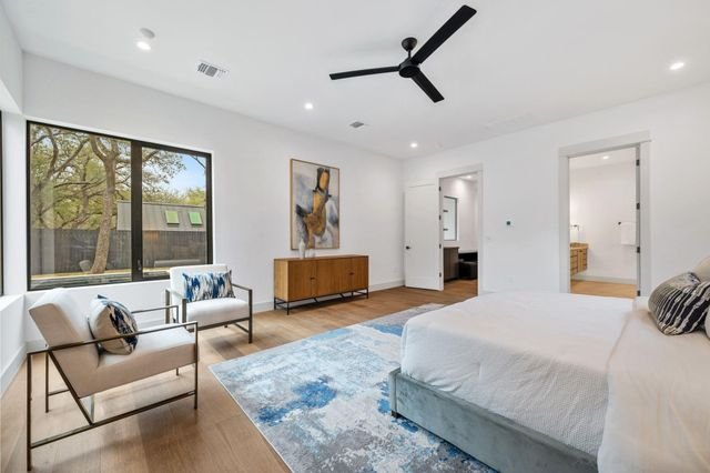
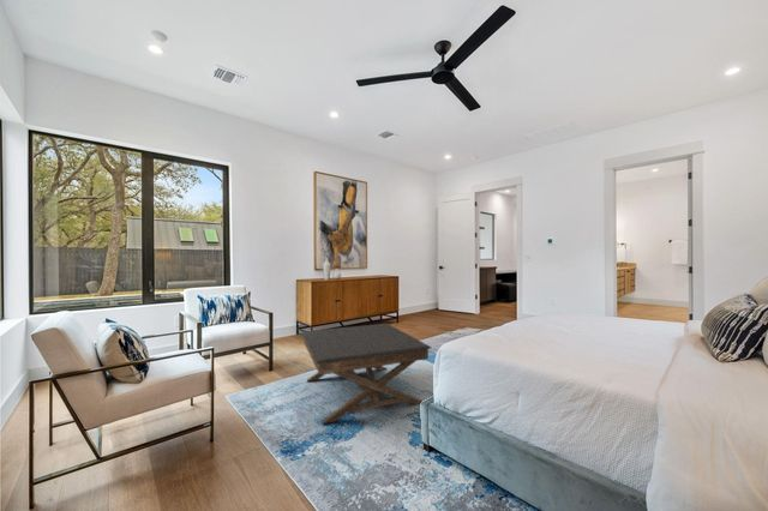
+ coffee table [300,323,432,425]
